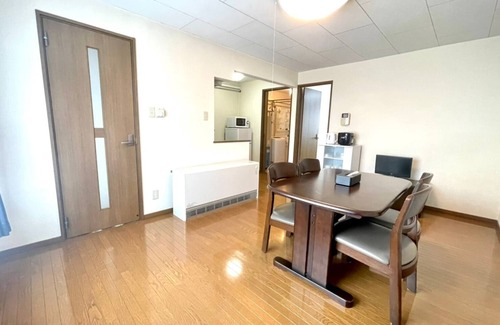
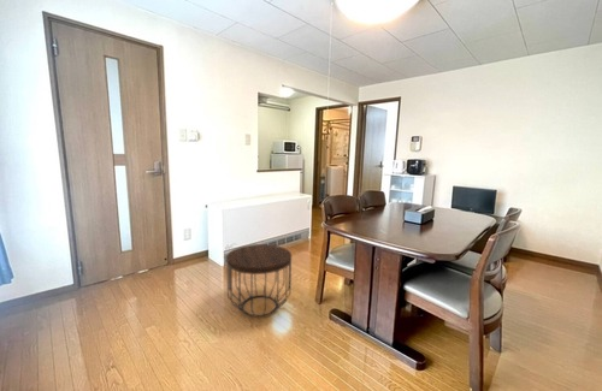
+ side table [225,243,293,318]
